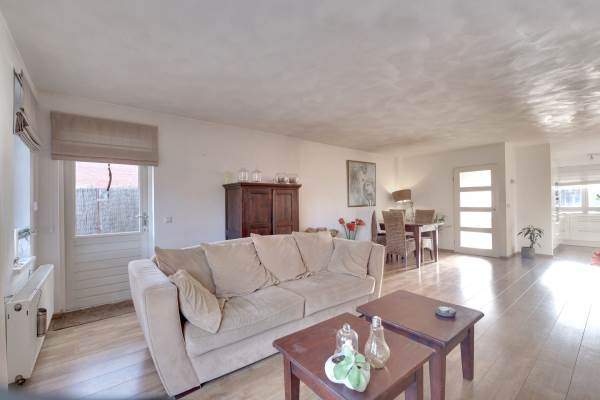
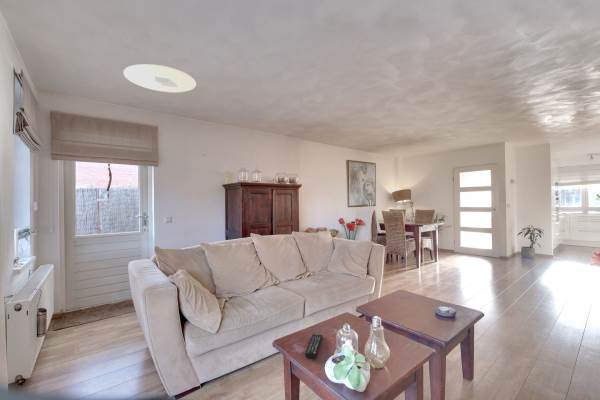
+ remote control [304,333,323,360]
+ ceiling light [122,63,197,93]
